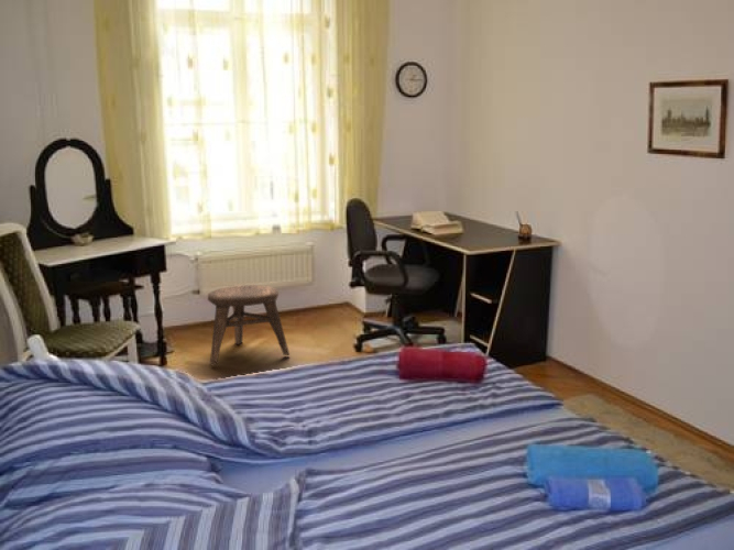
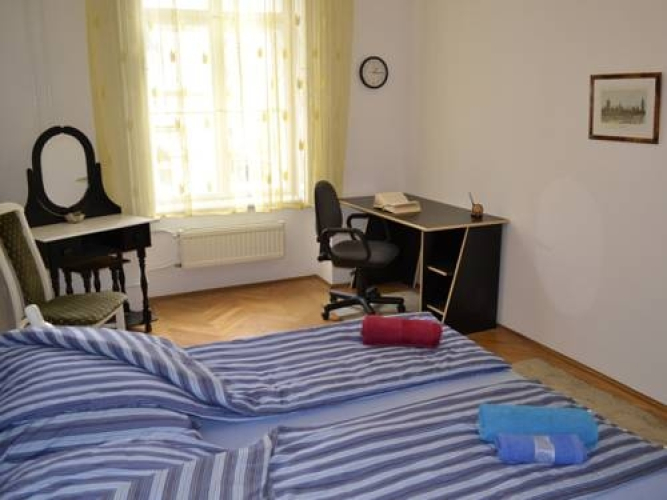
- stool [207,284,291,366]
